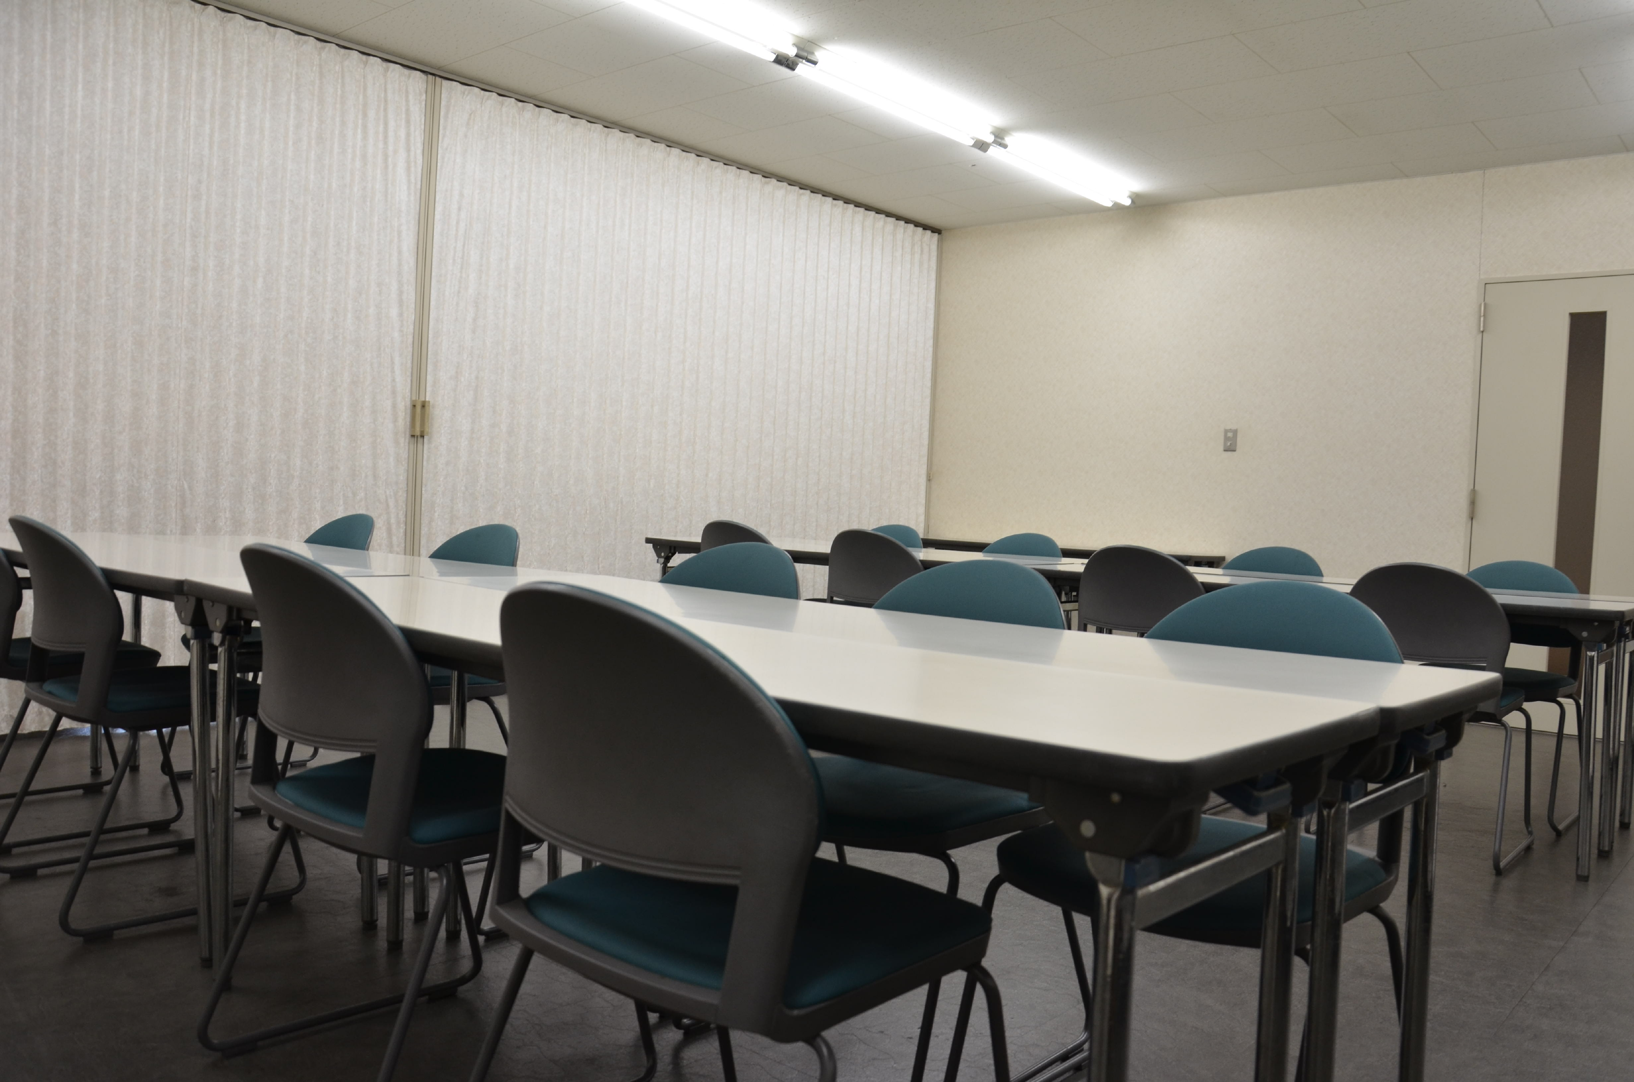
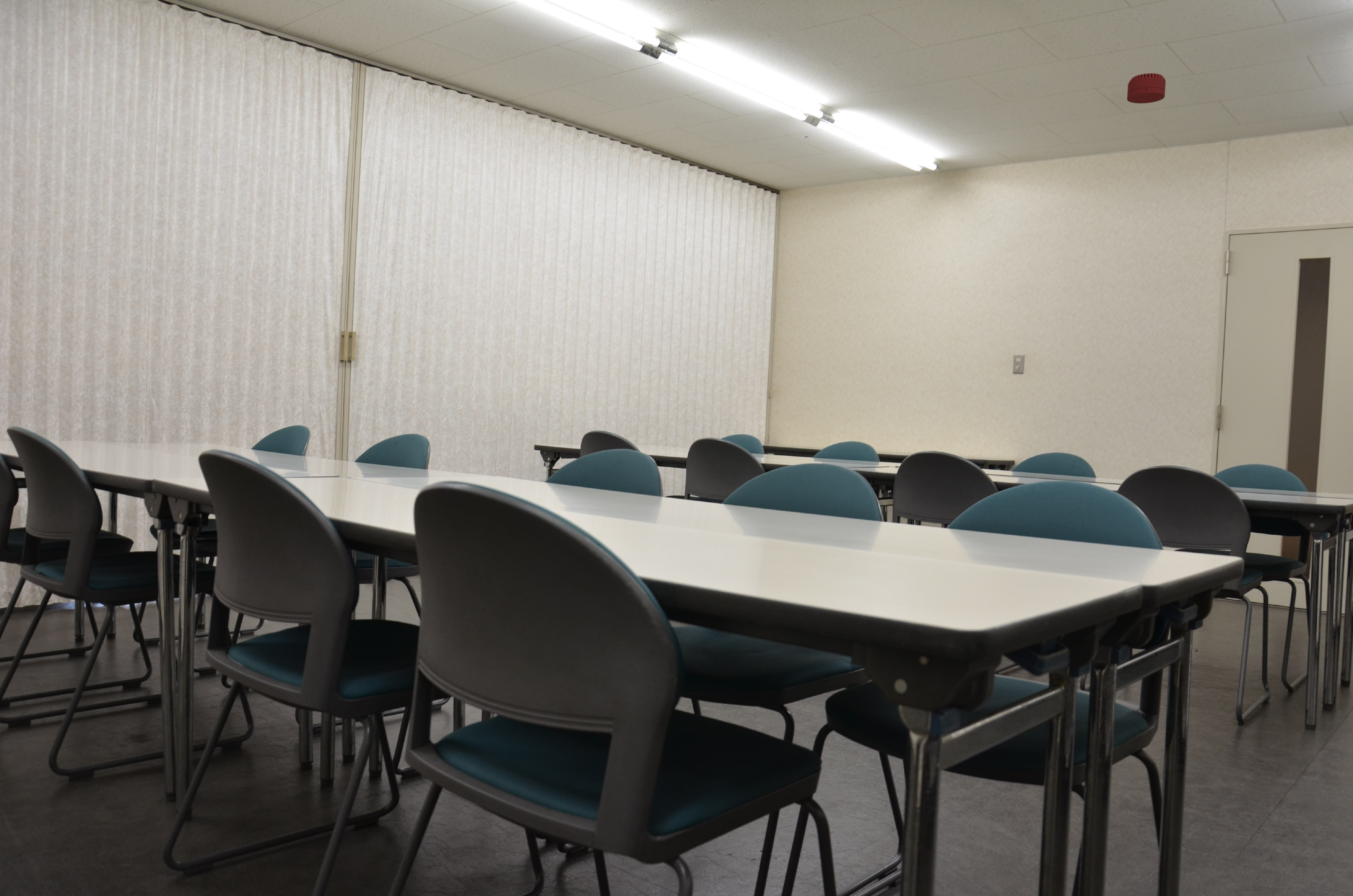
+ smoke detector [1127,73,1166,104]
